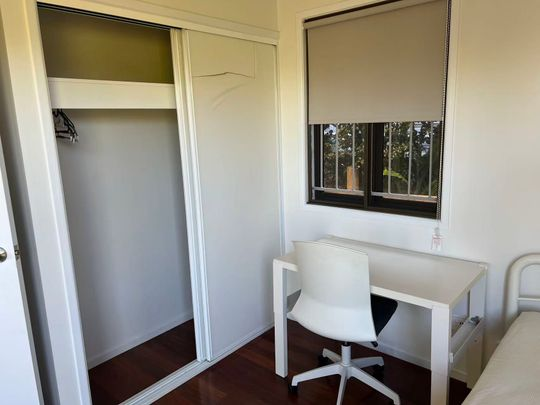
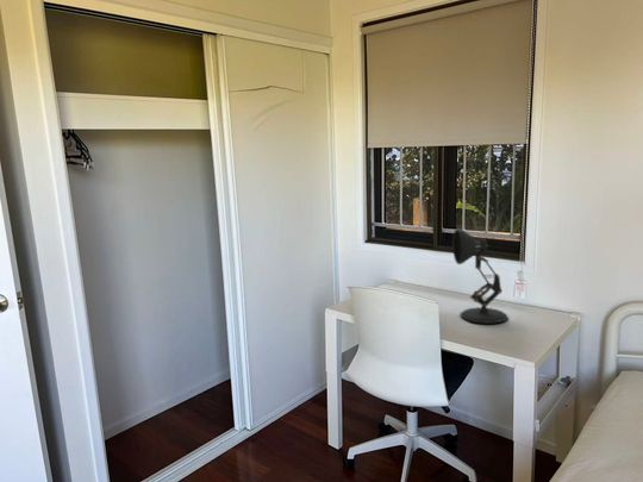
+ desk lamp [451,227,508,325]
